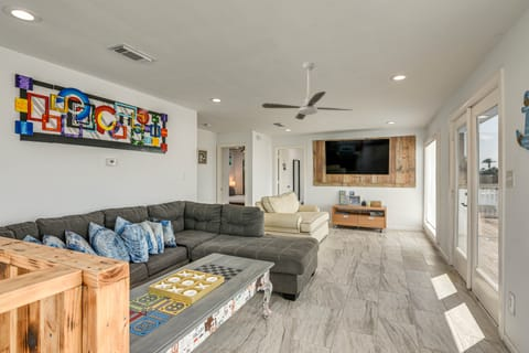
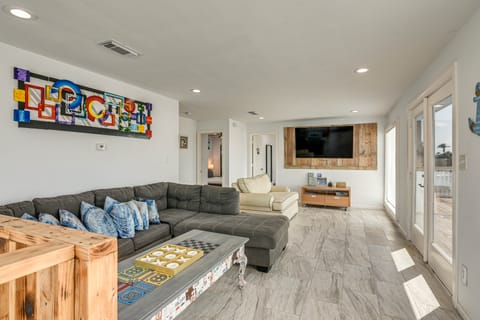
- ceiling fan [261,61,354,120]
